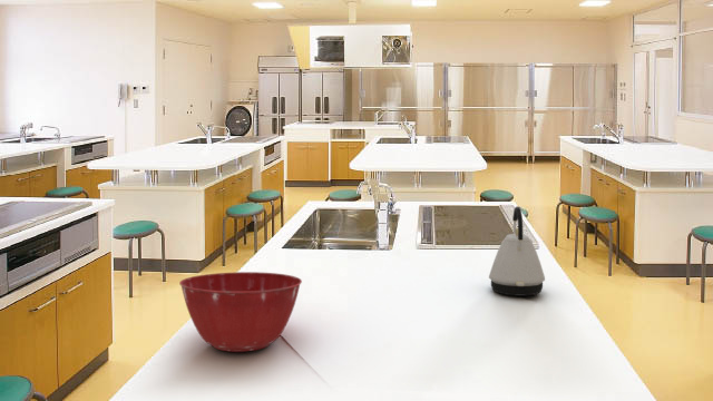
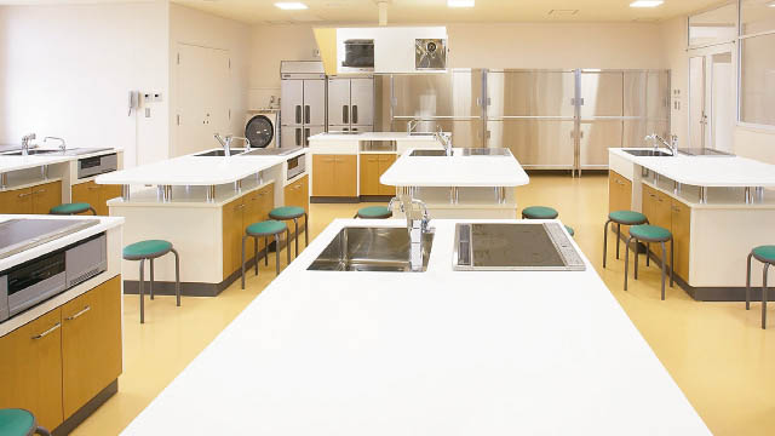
- mixing bowl [178,271,303,353]
- kettle [488,205,546,297]
